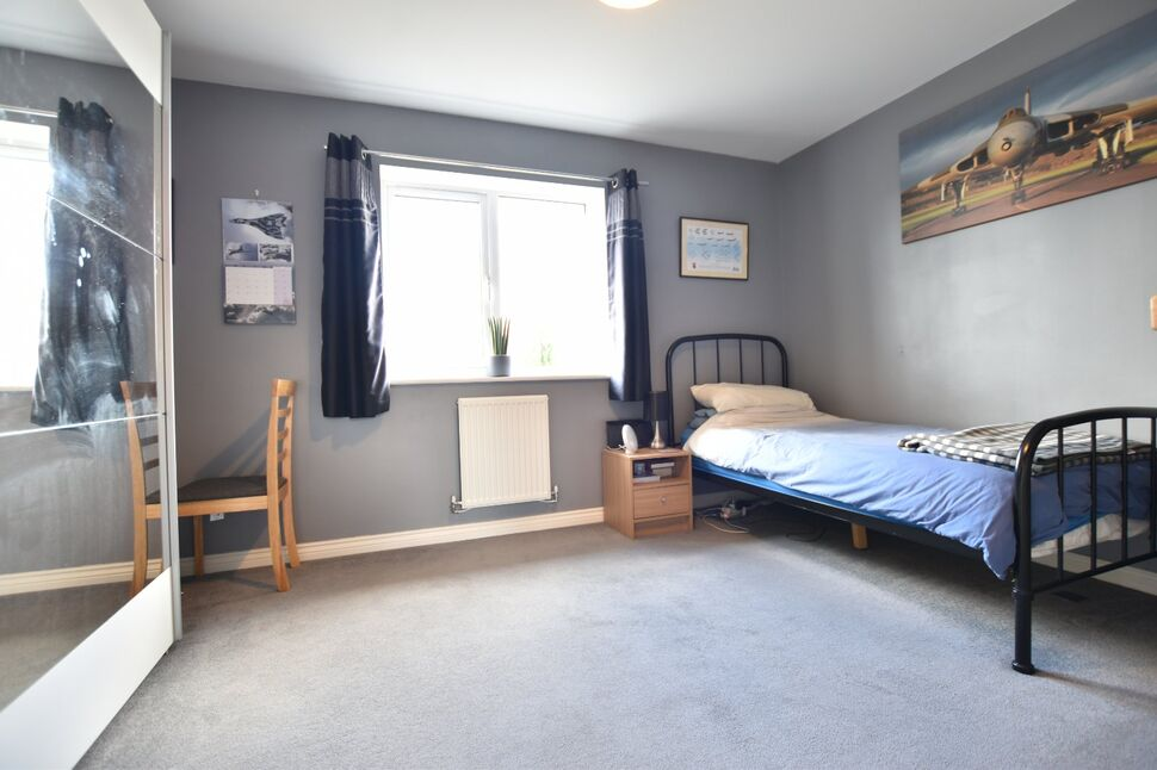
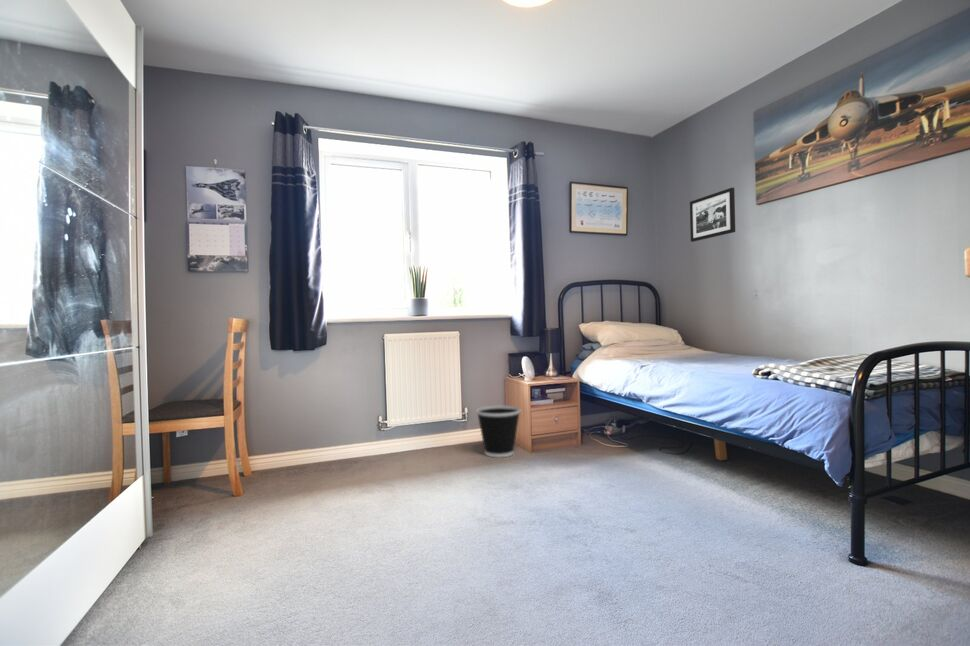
+ wastebasket [475,405,521,458]
+ picture frame [689,187,736,243]
